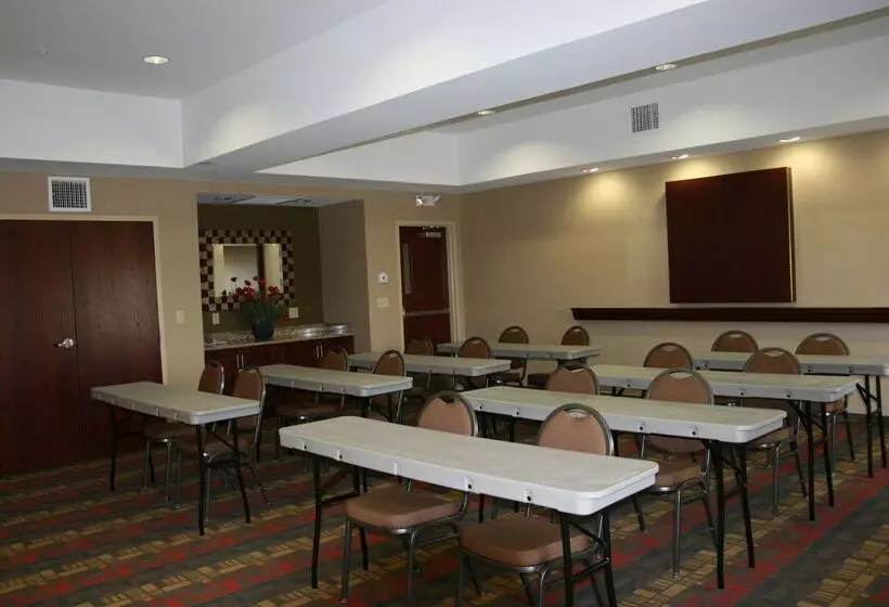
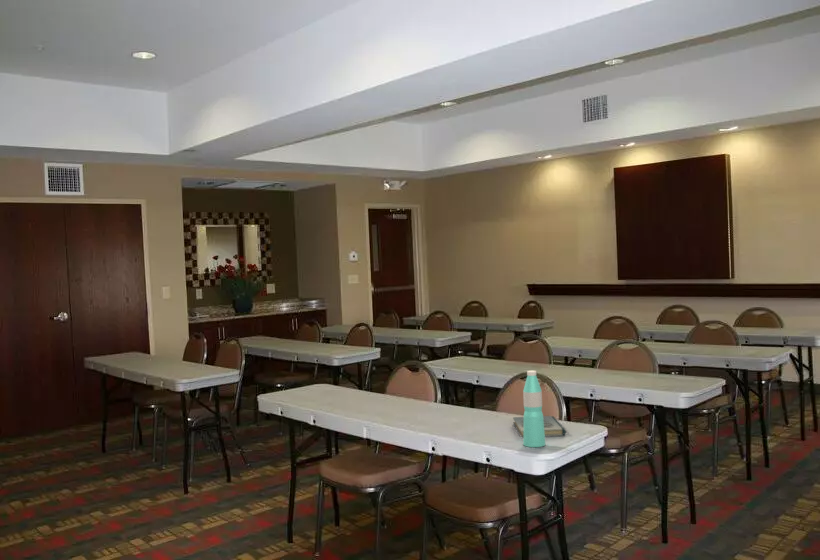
+ water bottle [522,370,546,448]
+ book [512,415,567,438]
